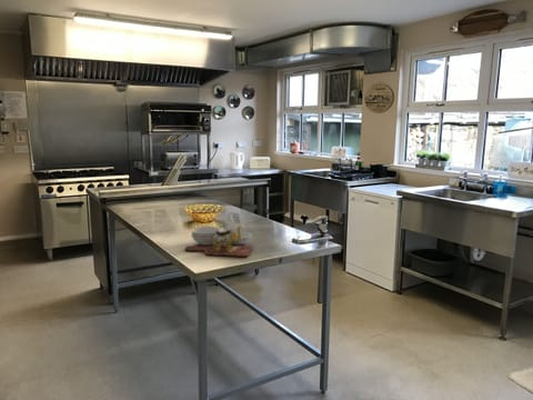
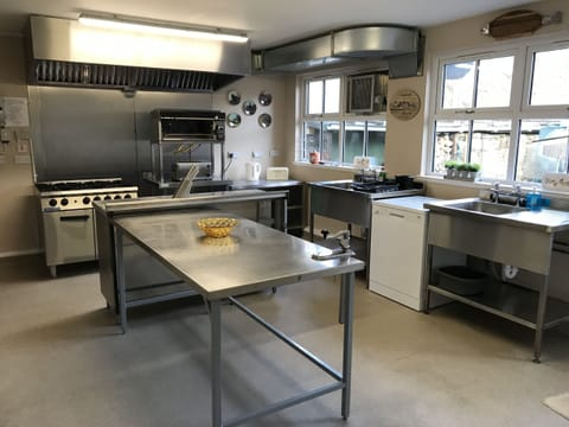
- cutting board [183,224,254,258]
